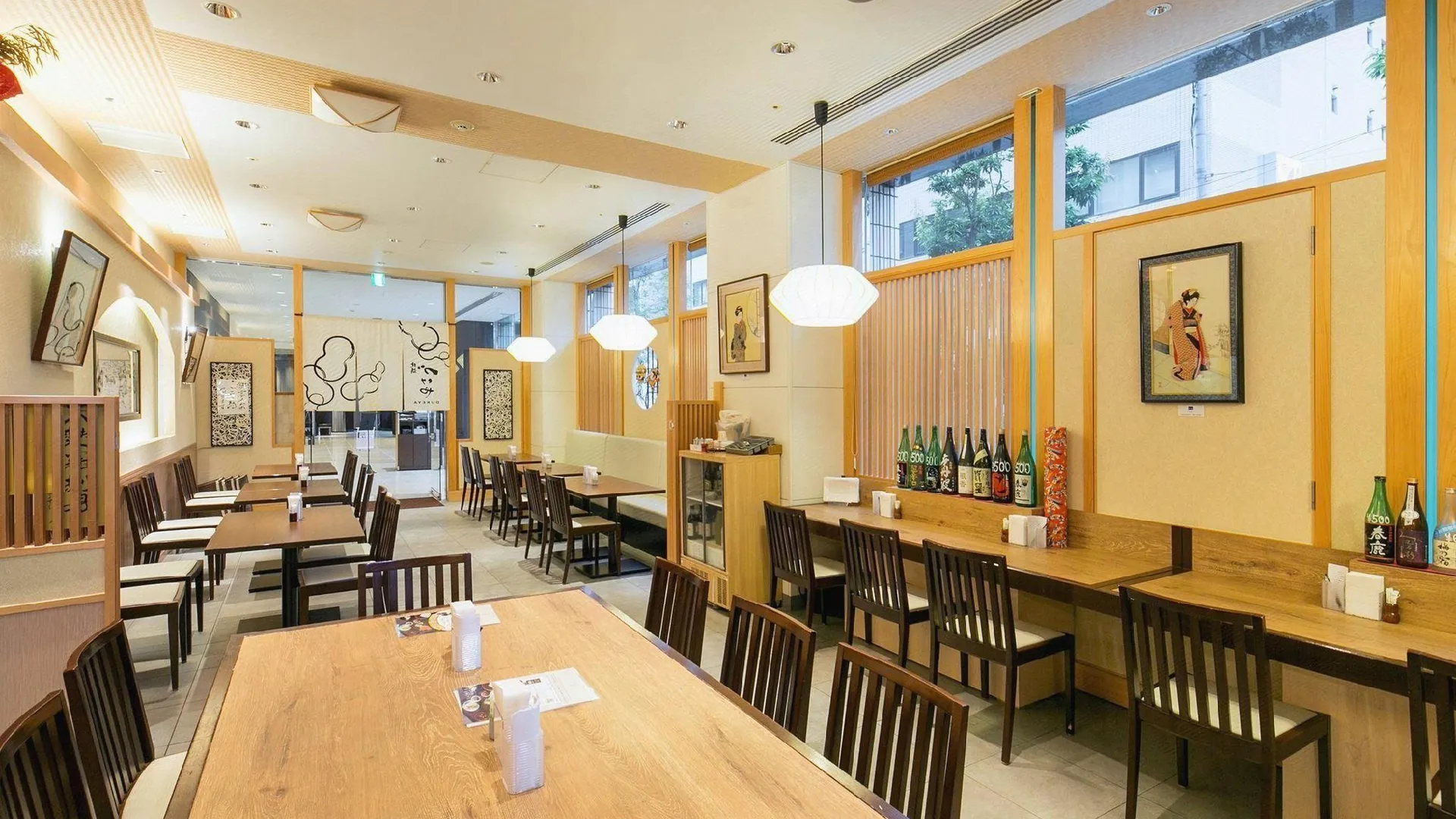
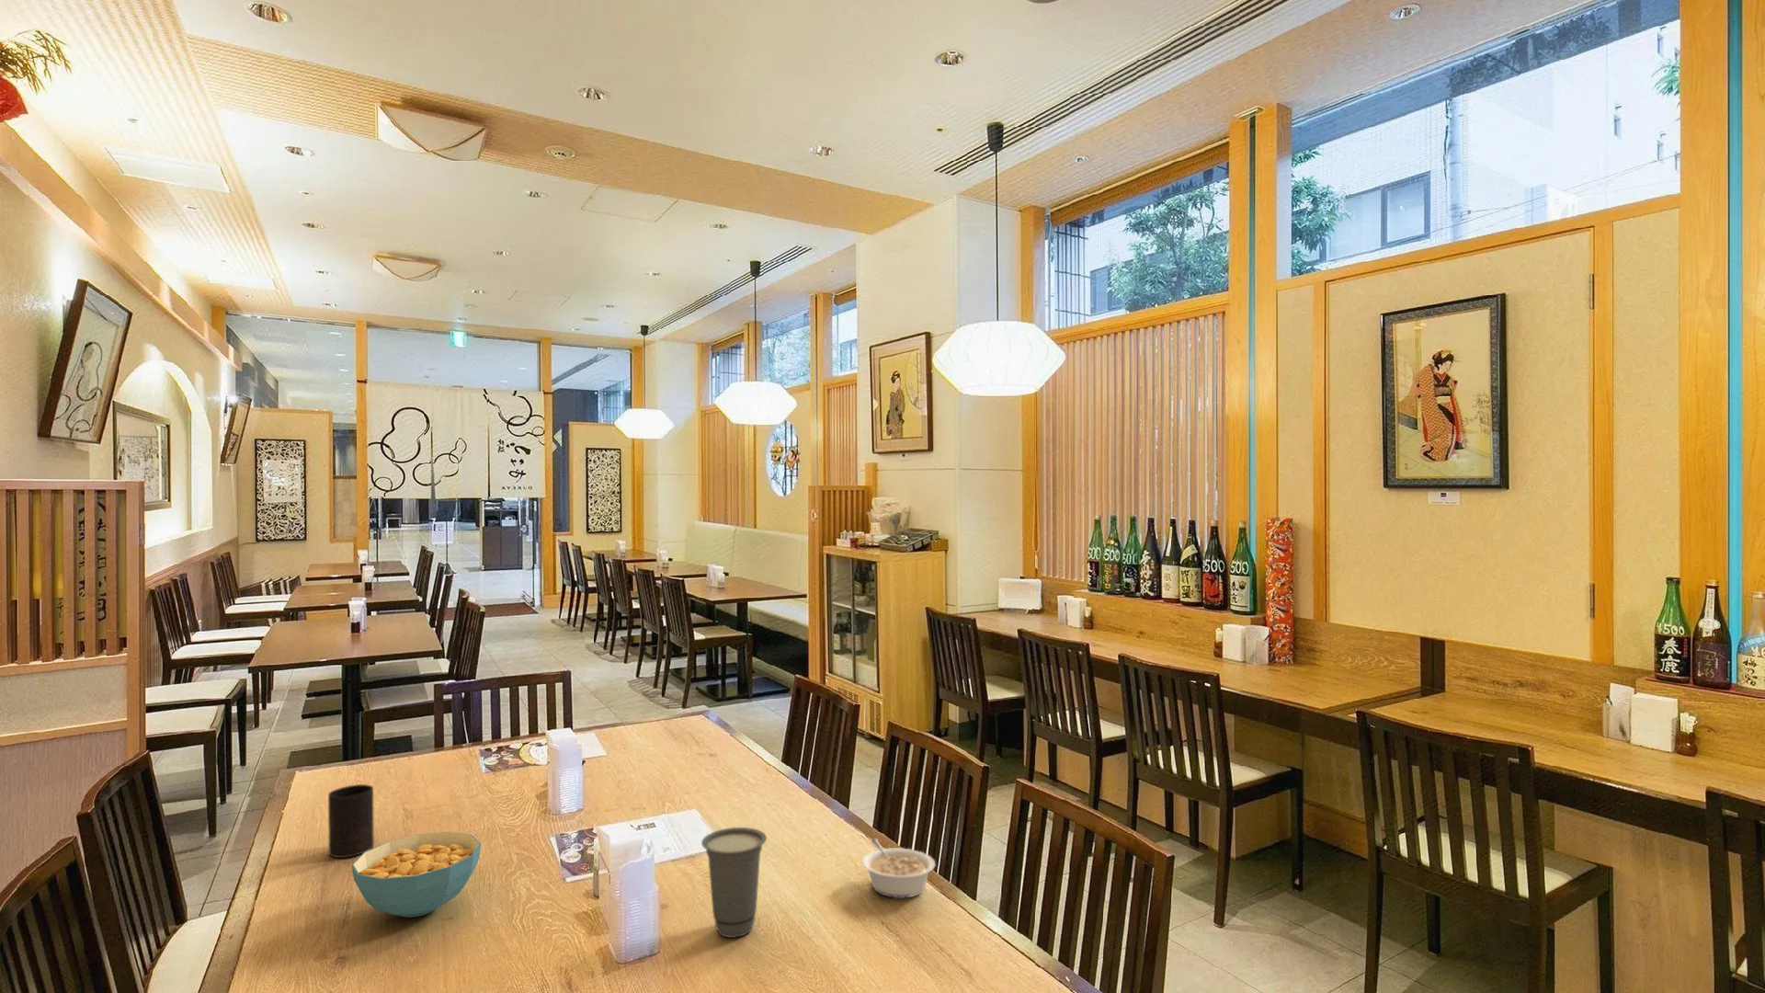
+ cup [701,827,767,938]
+ cereal bowl [352,832,481,919]
+ cup [327,783,375,858]
+ legume [862,838,936,900]
